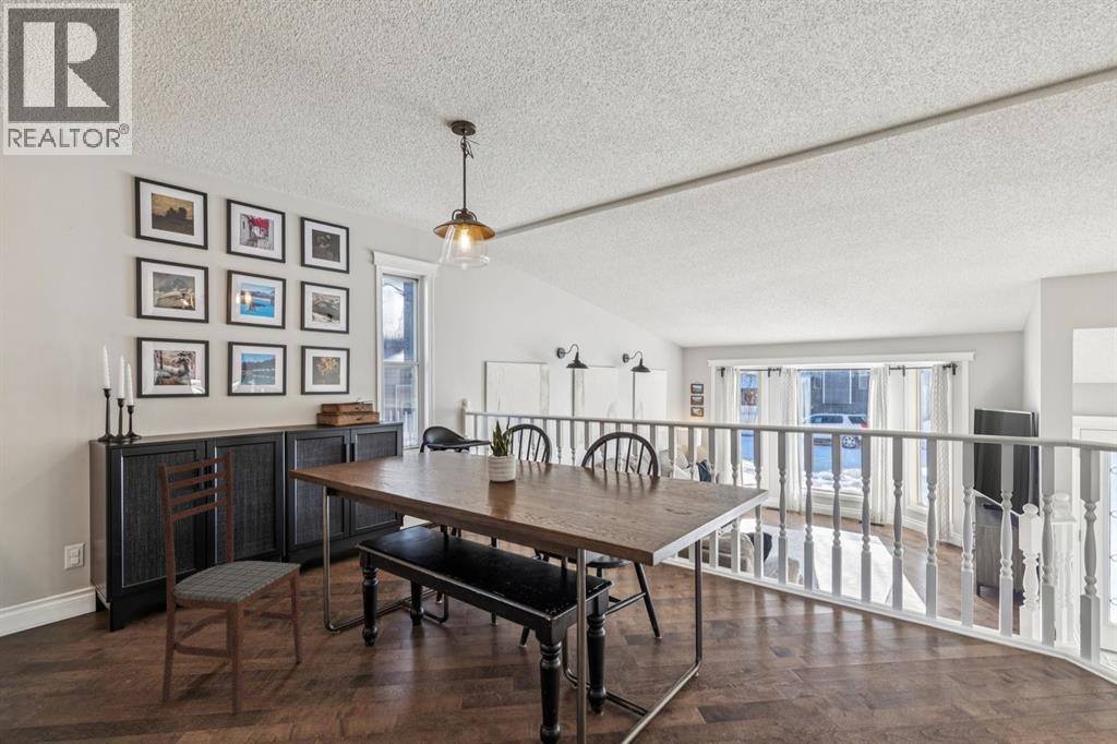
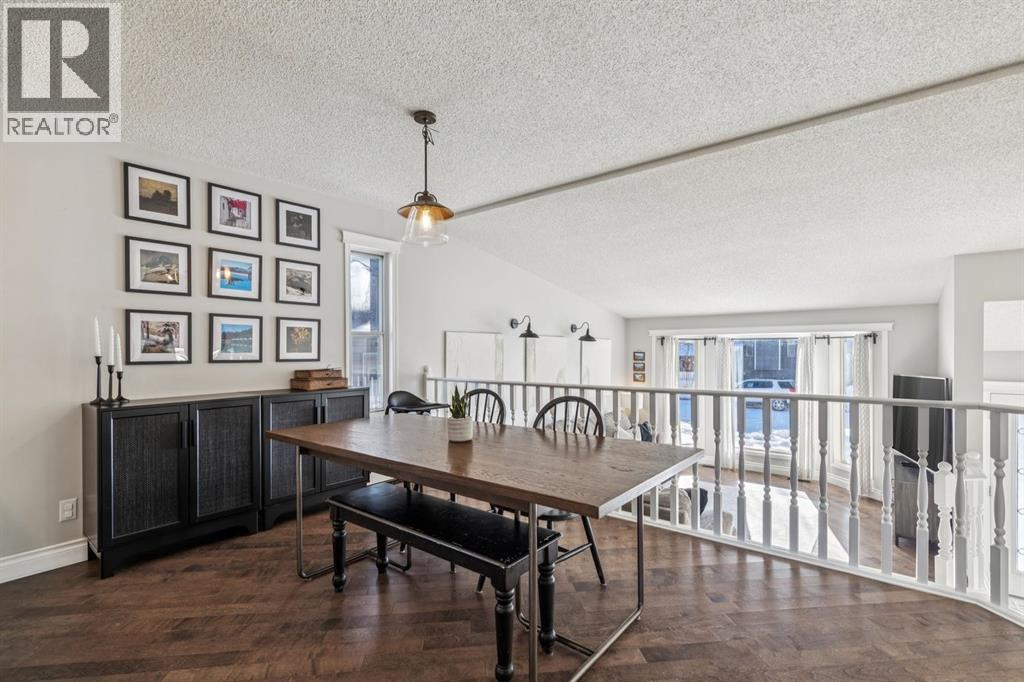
- dining chair [156,449,304,717]
